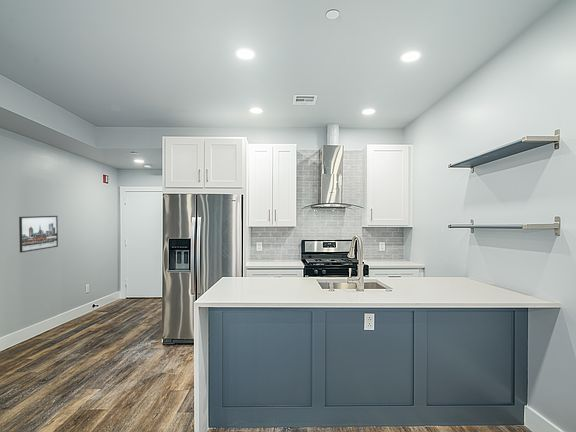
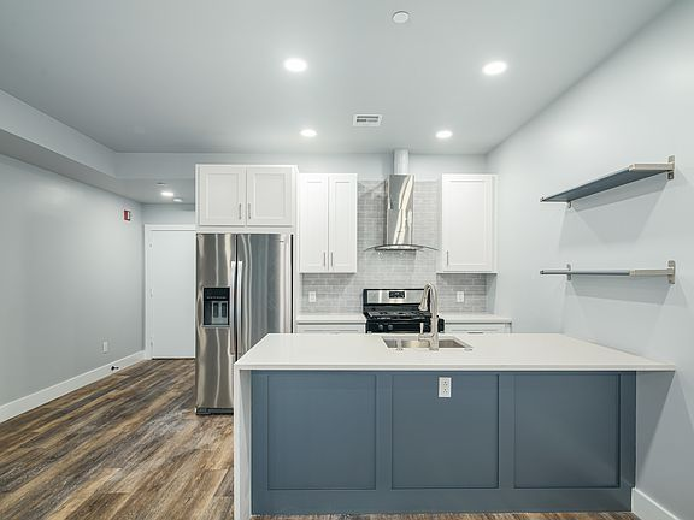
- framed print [18,215,59,253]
